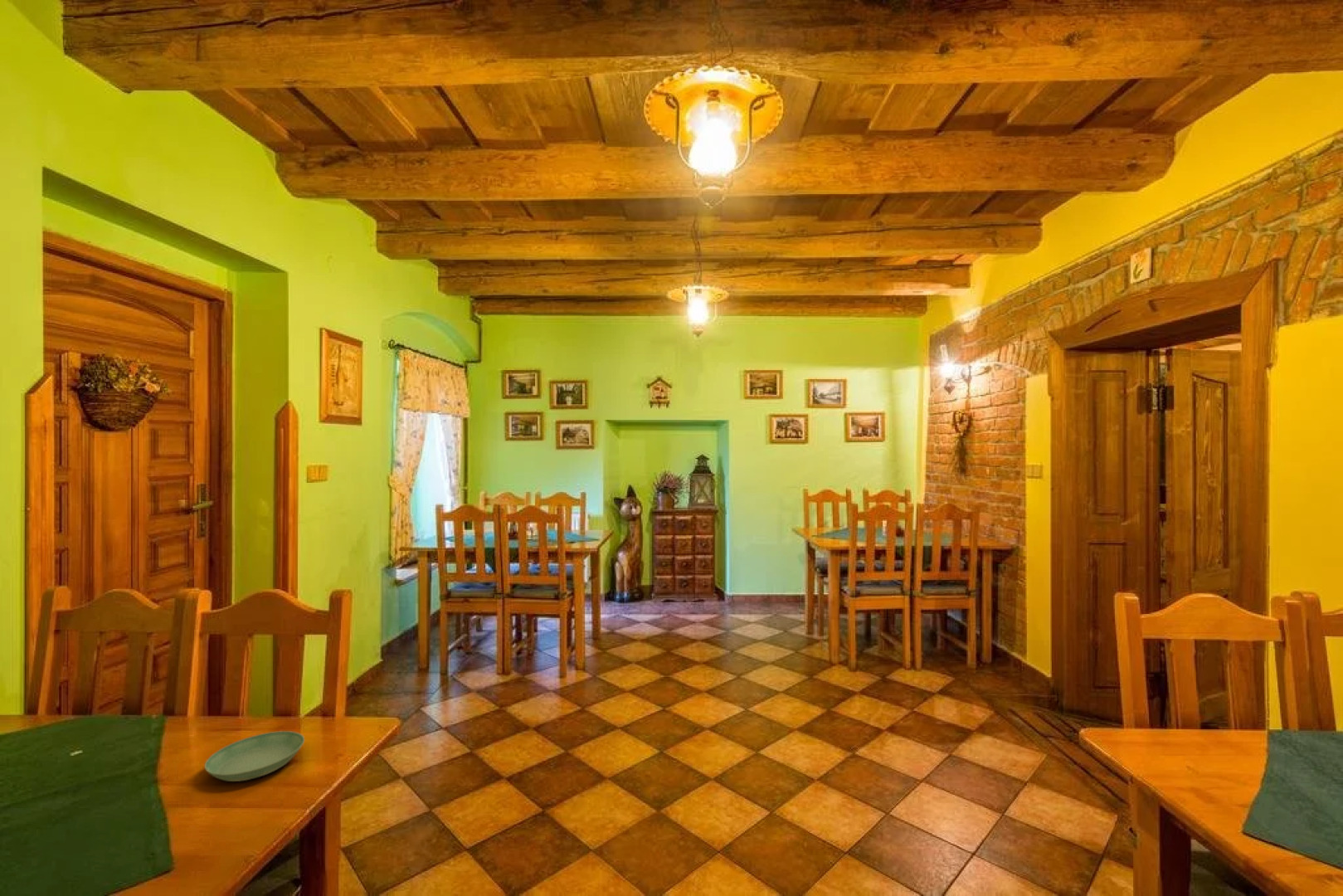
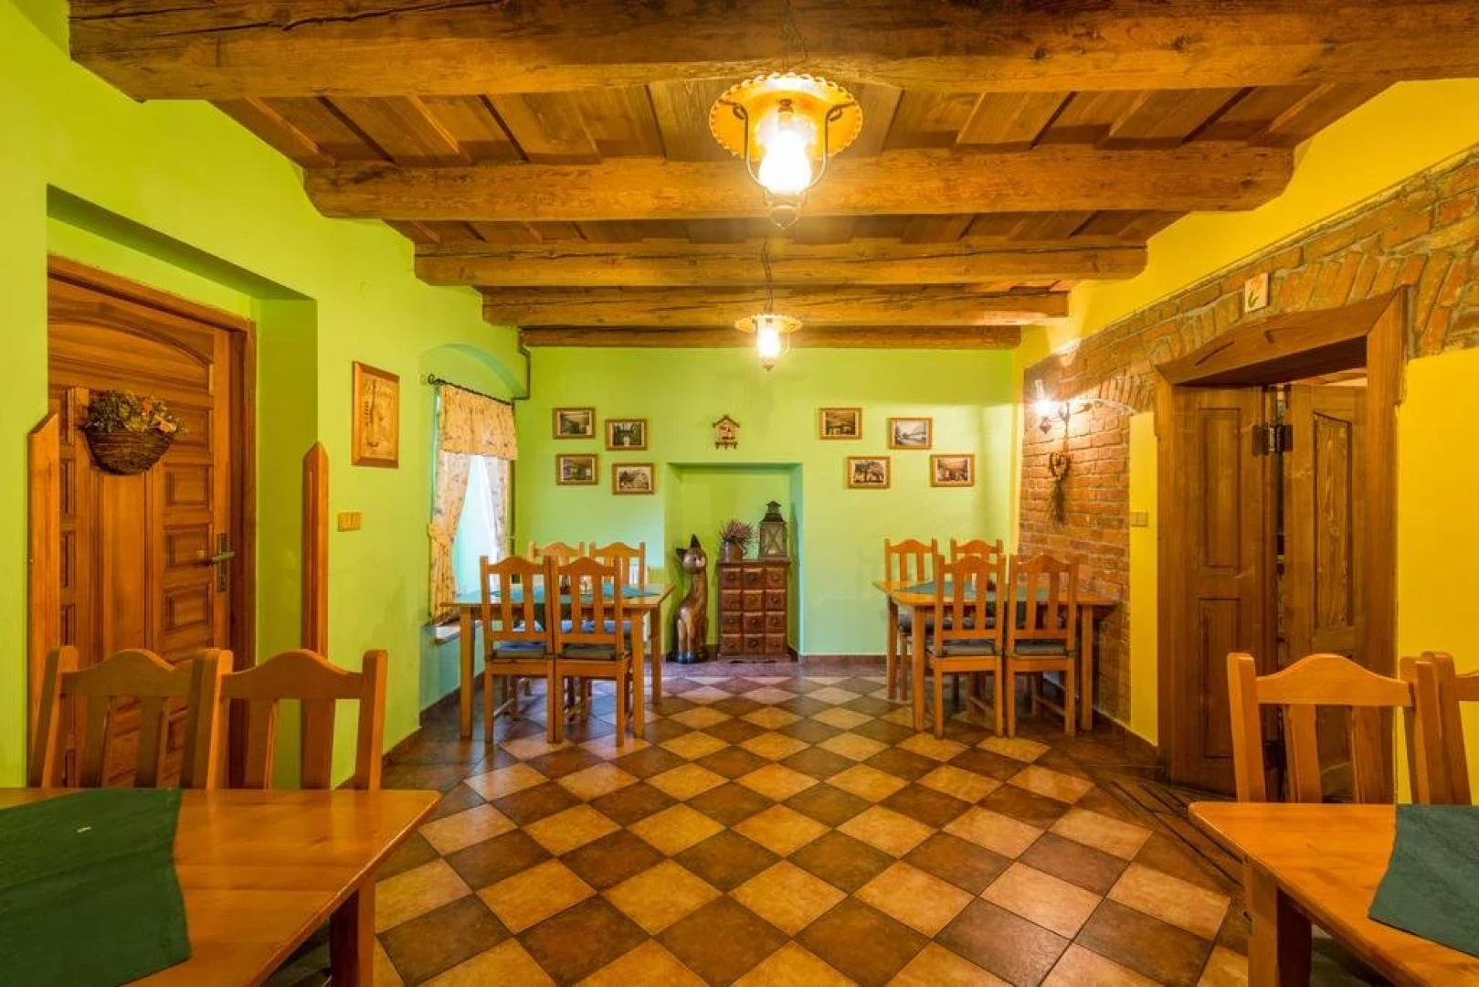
- saucer [204,730,305,782]
